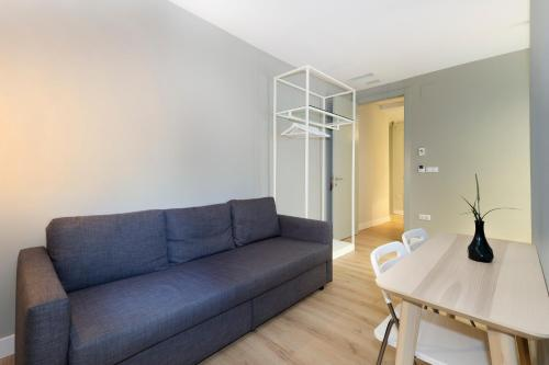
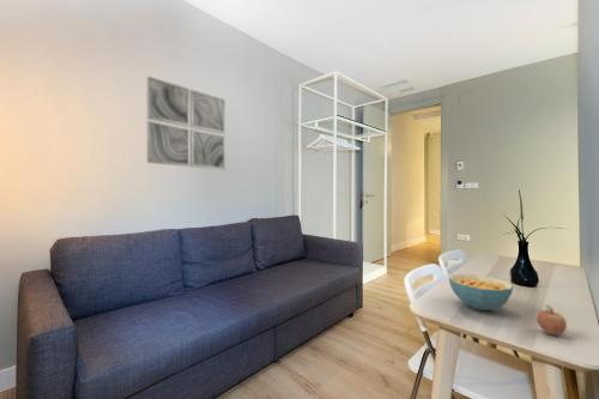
+ cereal bowl [448,273,514,312]
+ wall art [145,75,226,171]
+ fruit [536,303,568,337]
